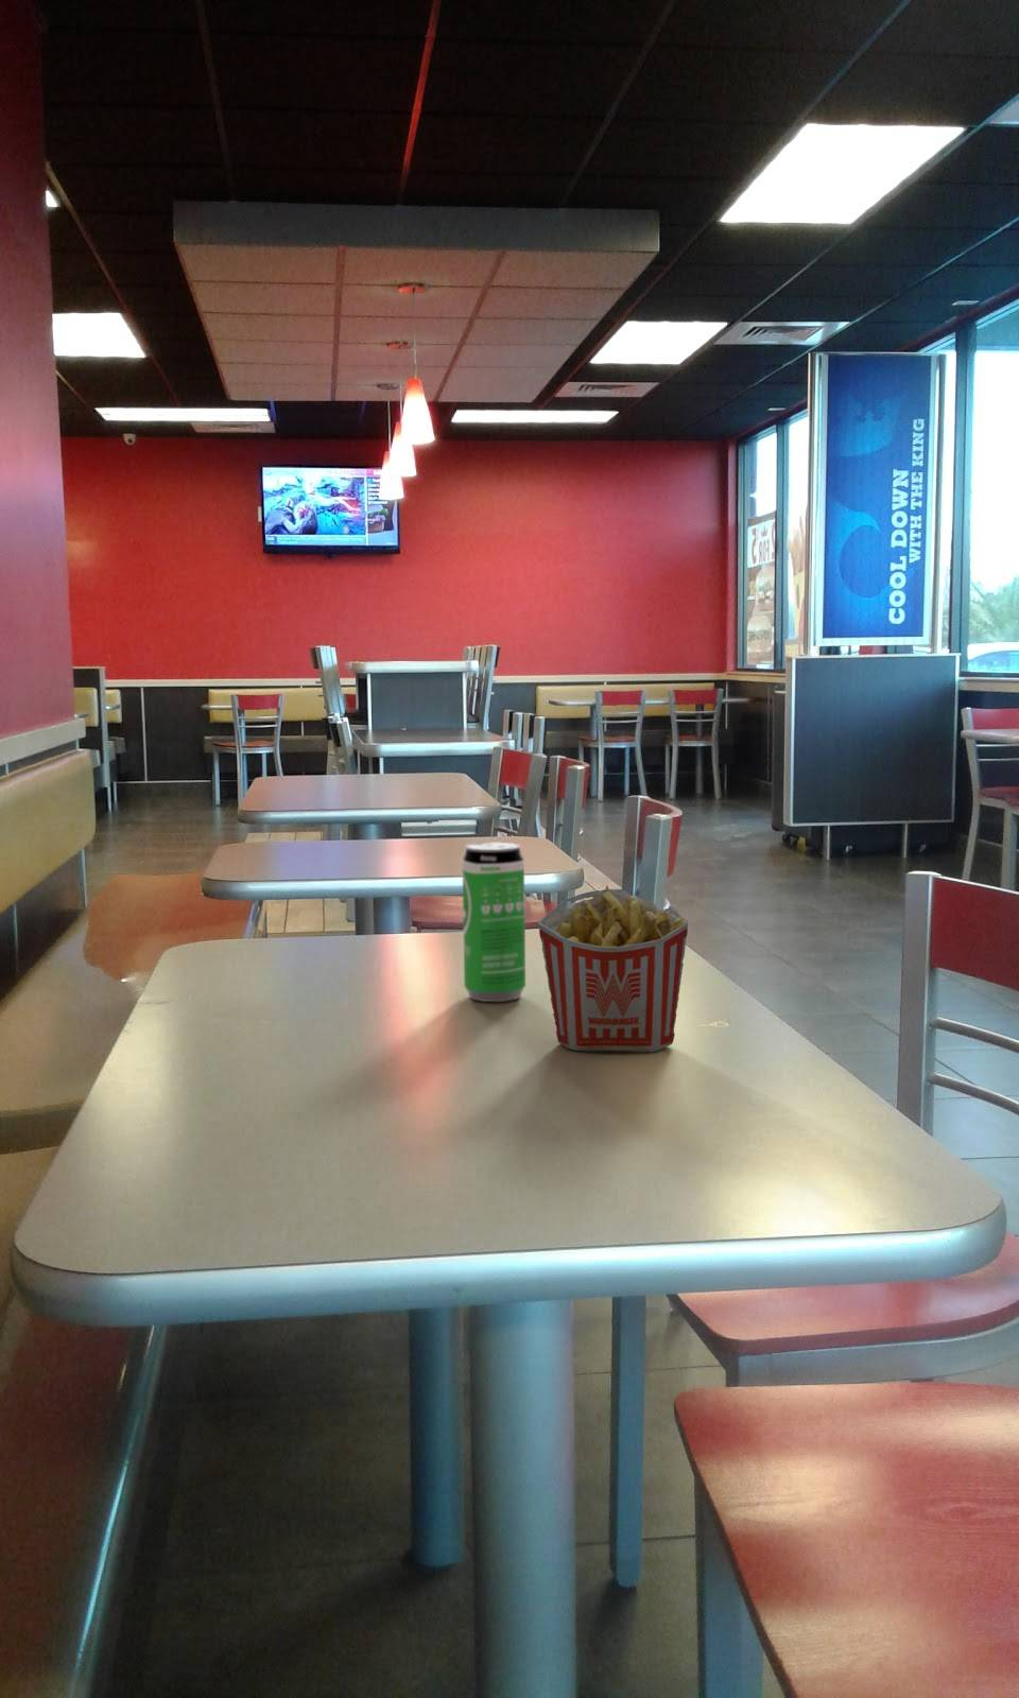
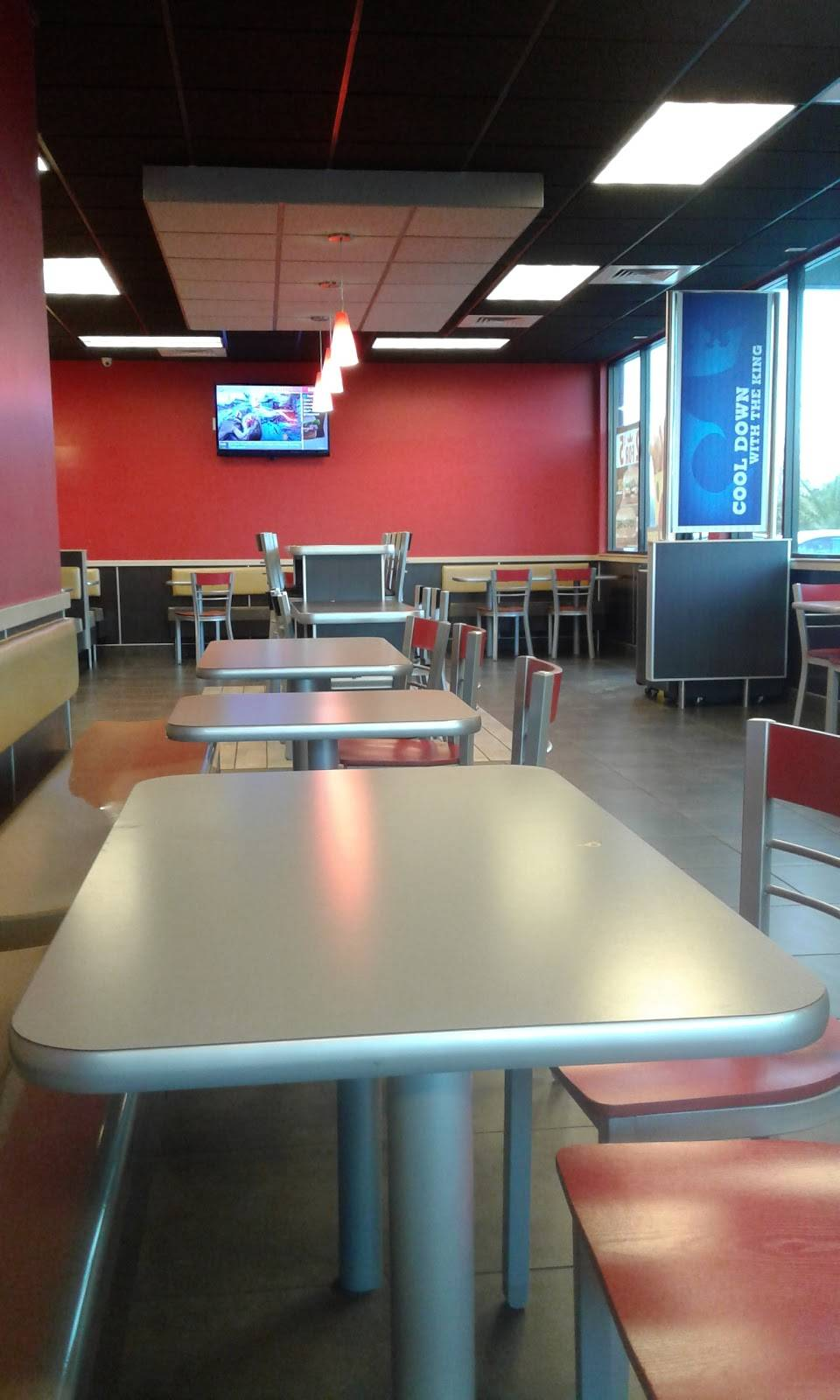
- beverage can [461,841,526,1003]
- french fries [537,885,689,1053]
